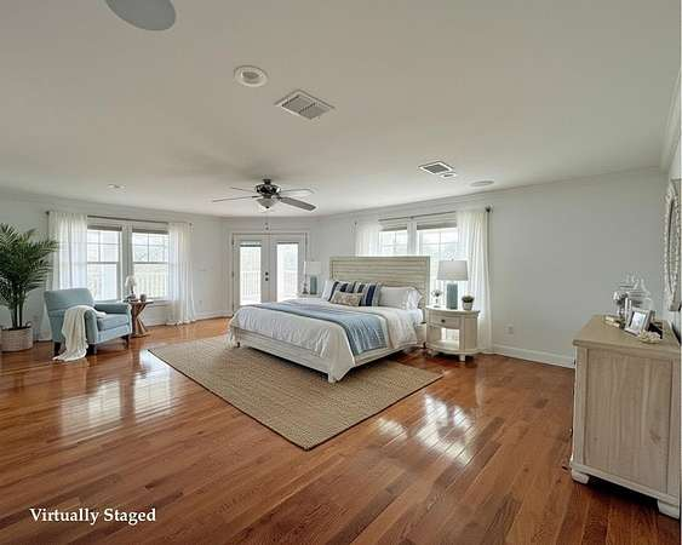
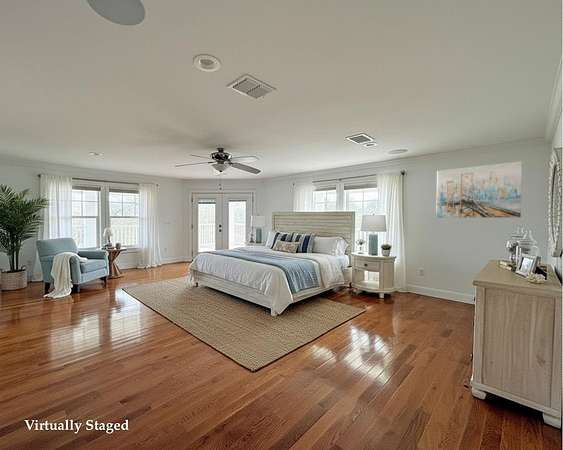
+ wall art [435,161,523,219]
